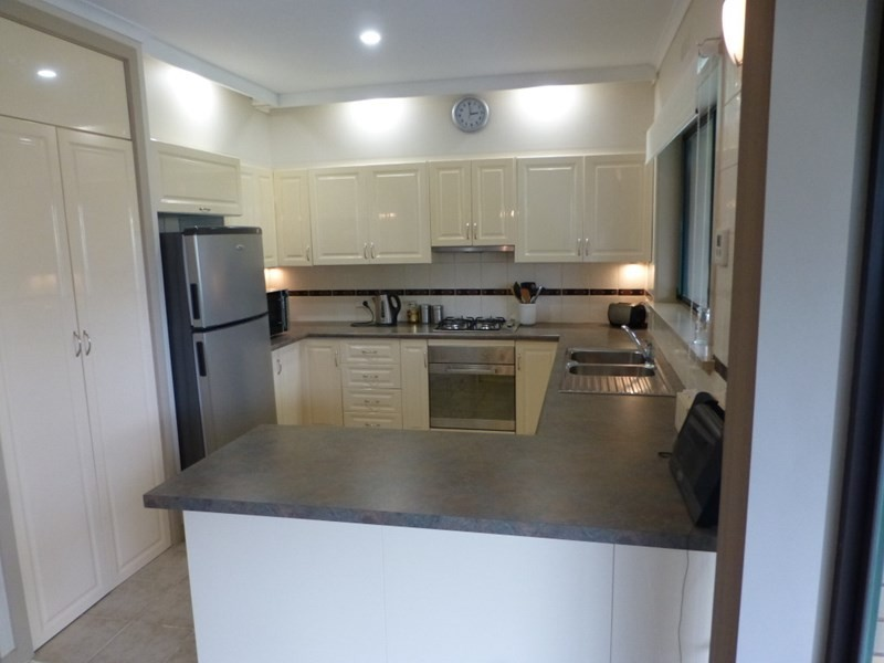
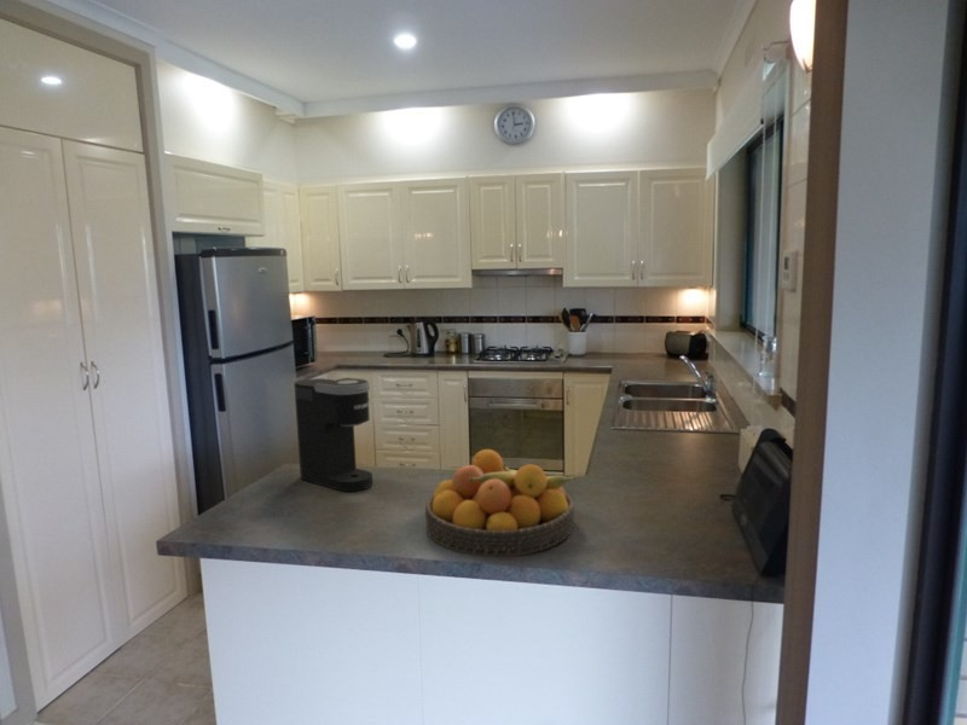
+ fruit bowl [424,448,579,557]
+ coffee maker [293,377,374,493]
